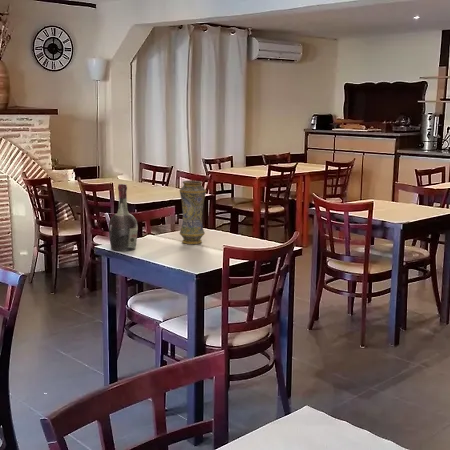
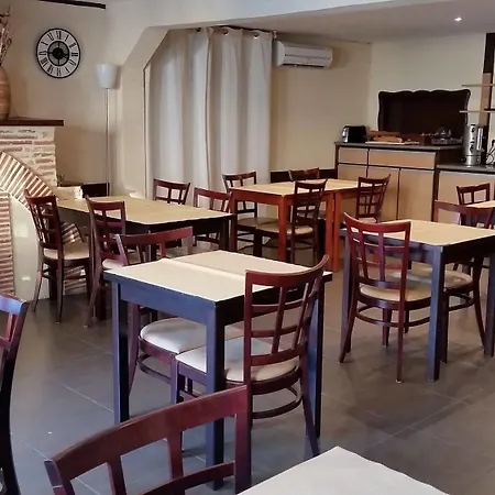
- cognac bottle [107,183,139,252]
- vase [178,180,207,245]
